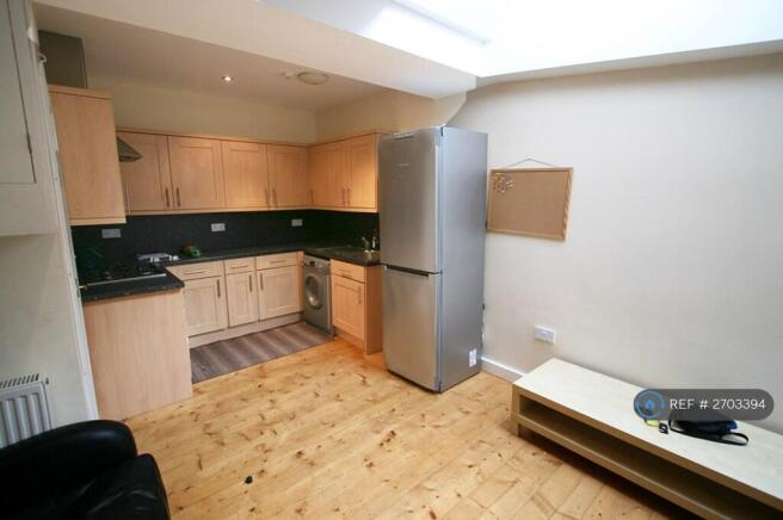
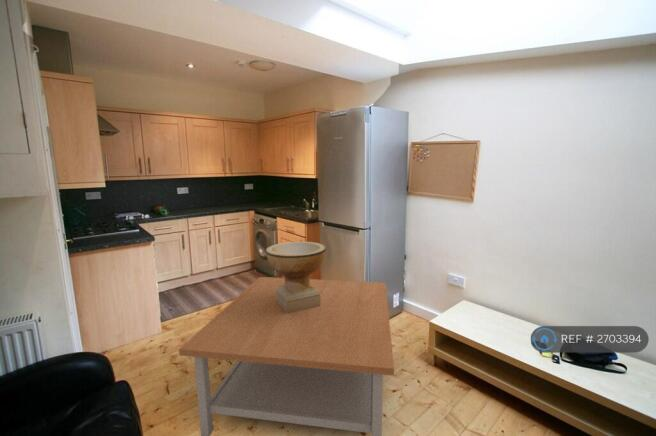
+ coffee table [178,276,395,436]
+ decorative bowl [265,240,327,314]
